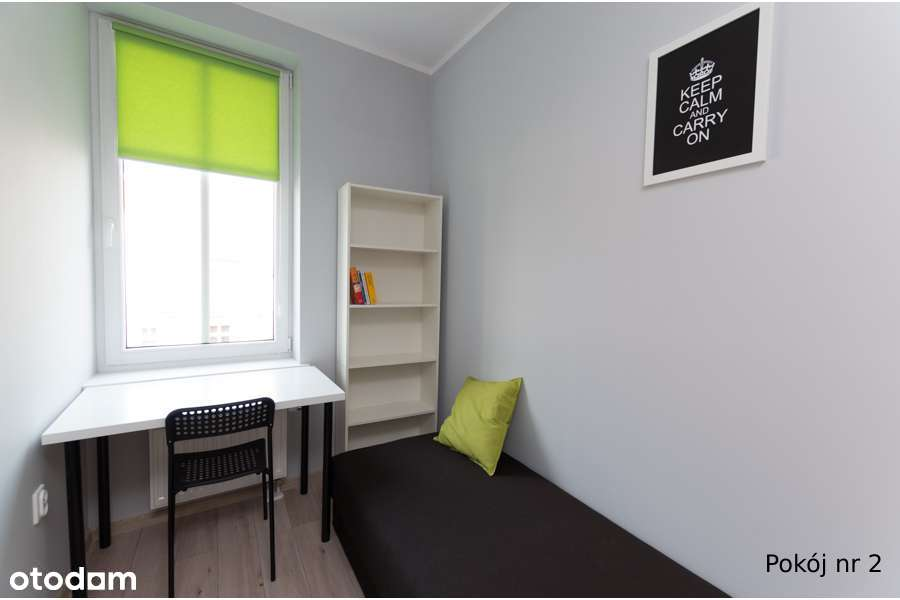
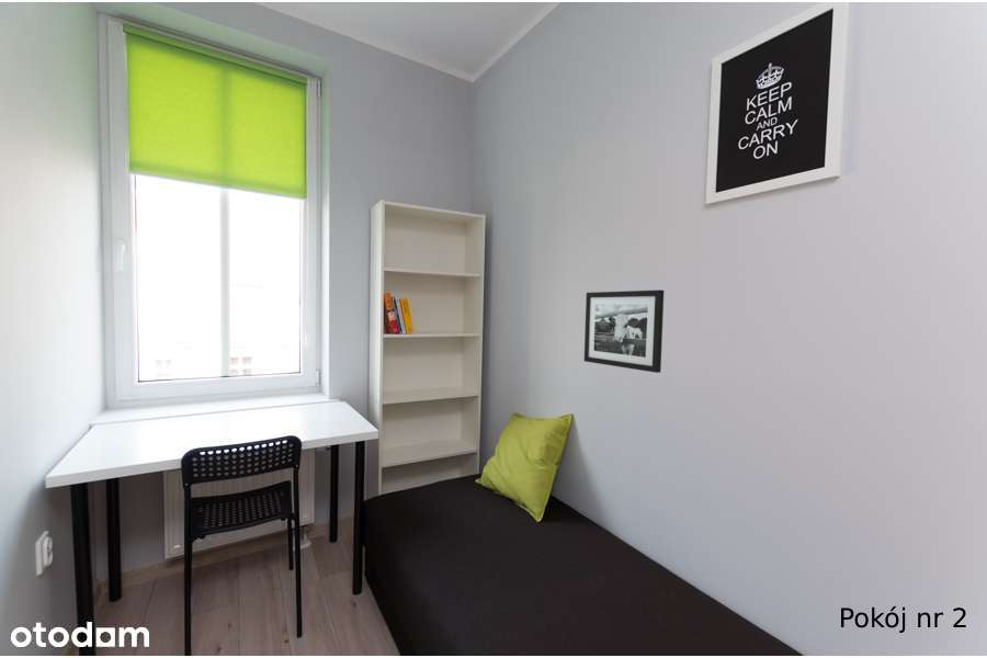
+ picture frame [583,288,665,374]
